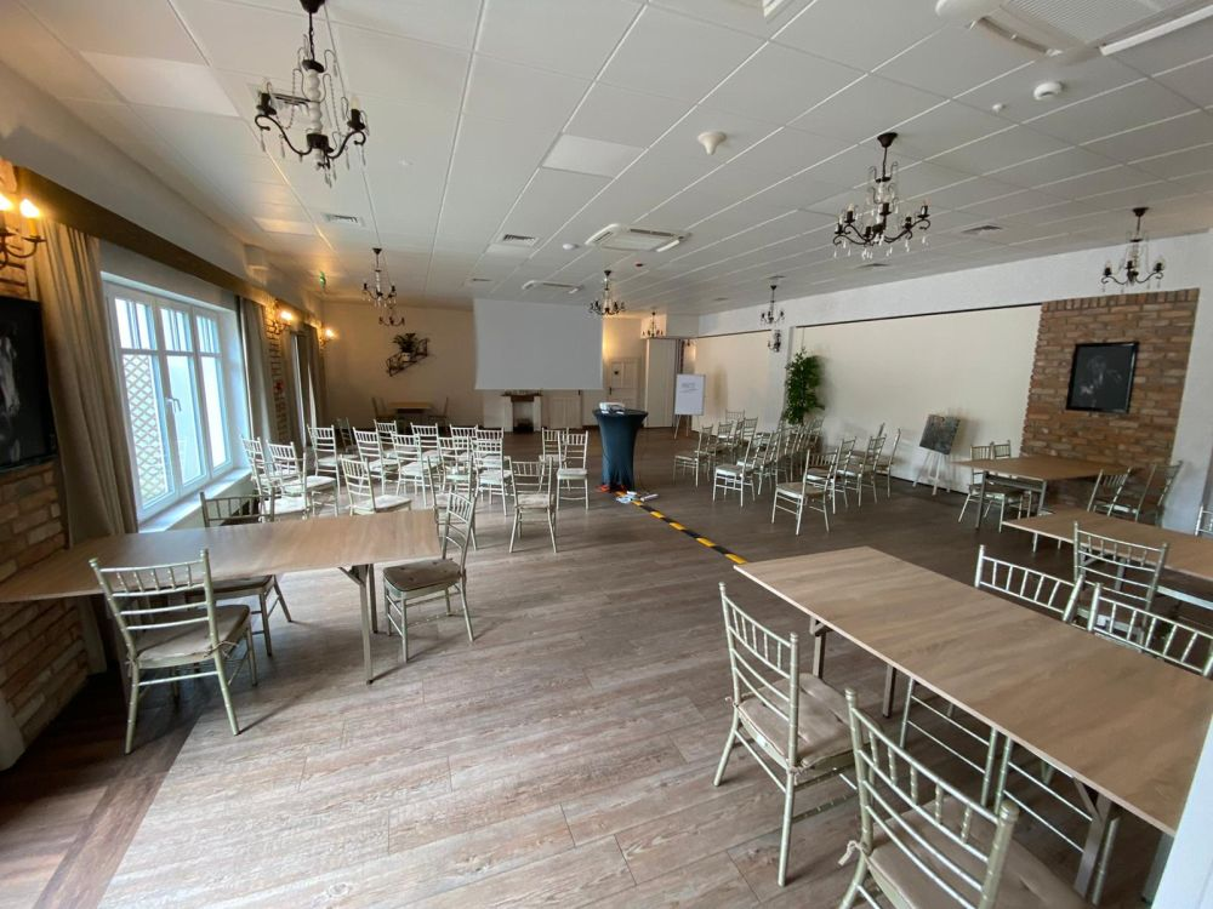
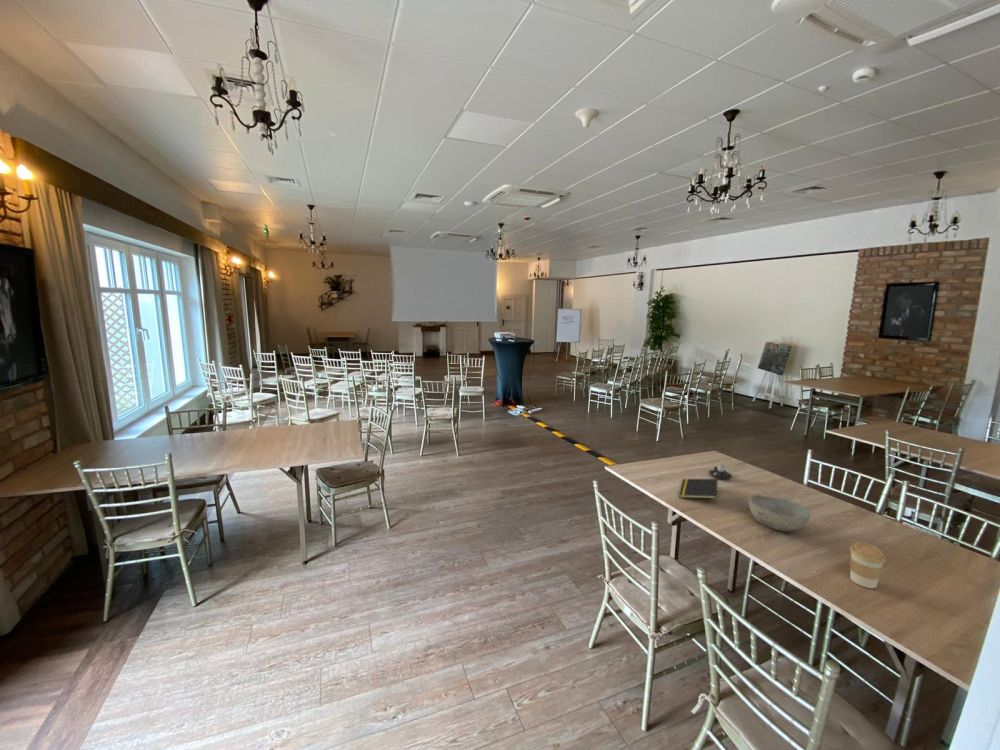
+ notepad [678,478,719,500]
+ coffee cup [849,541,887,589]
+ bowl [748,494,811,532]
+ candle [708,459,733,480]
